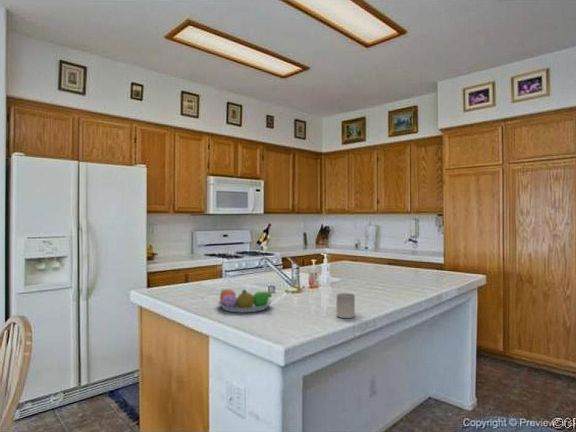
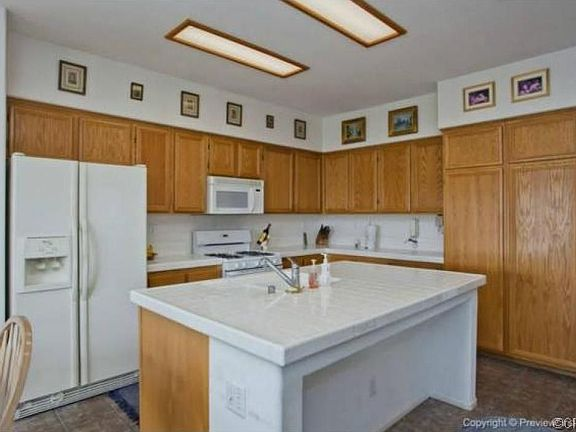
- fruit bowl [217,288,273,313]
- cup [336,292,356,319]
